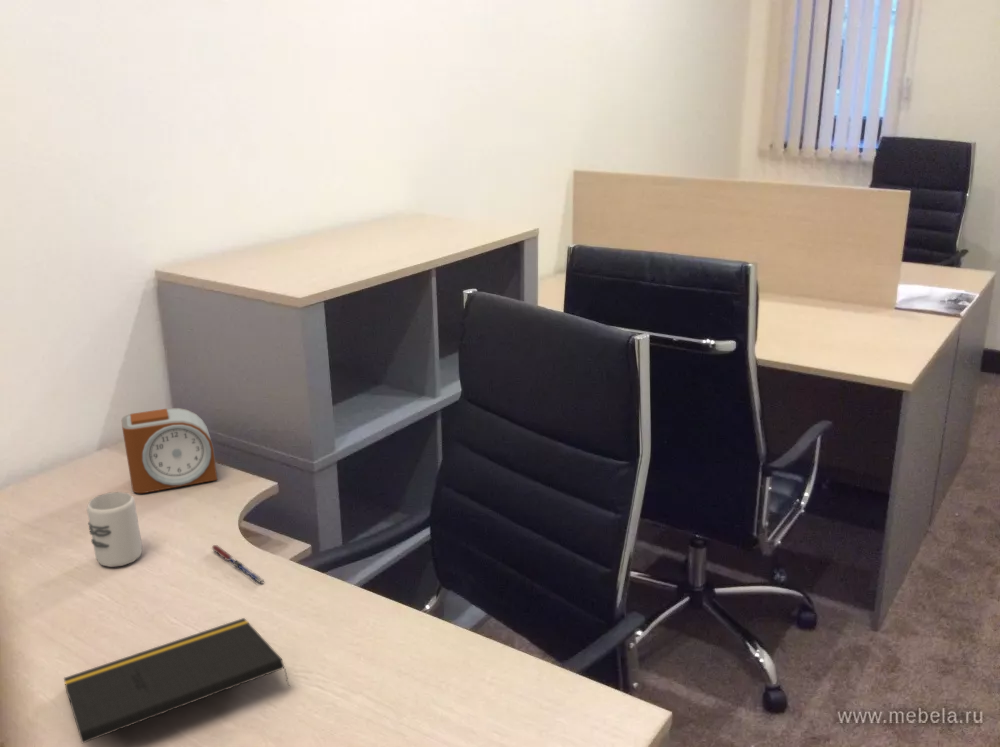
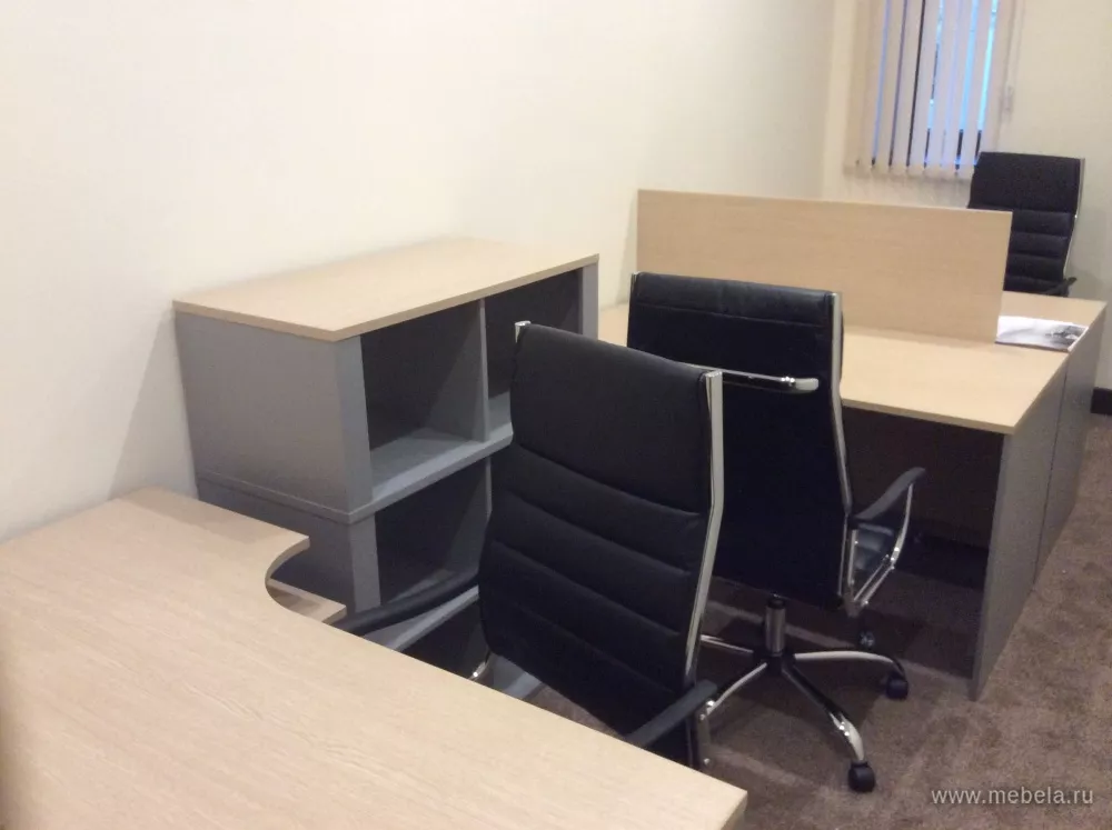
- pen [210,544,266,584]
- notepad [63,617,291,744]
- cup [86,491,143,568]
- alarm clock [121,407,218,494]
